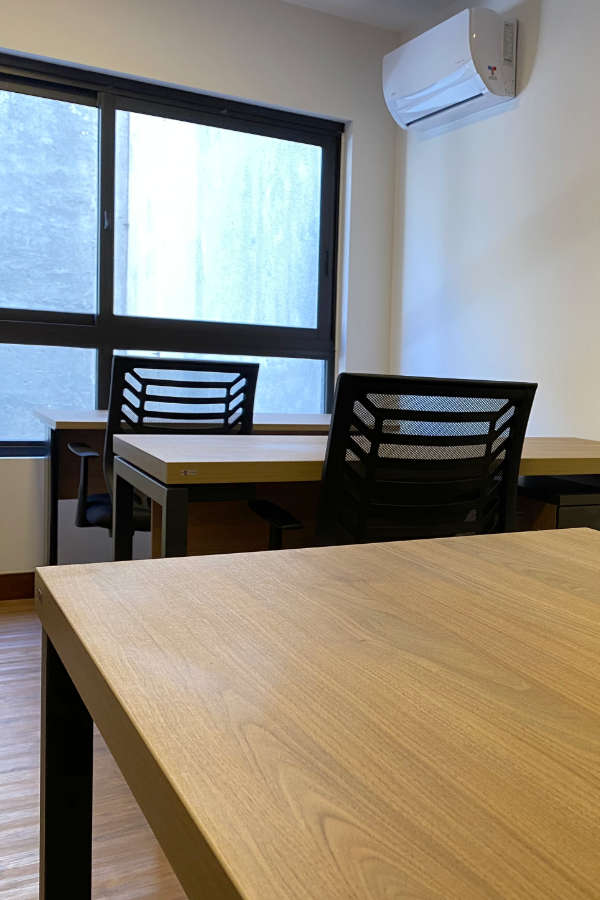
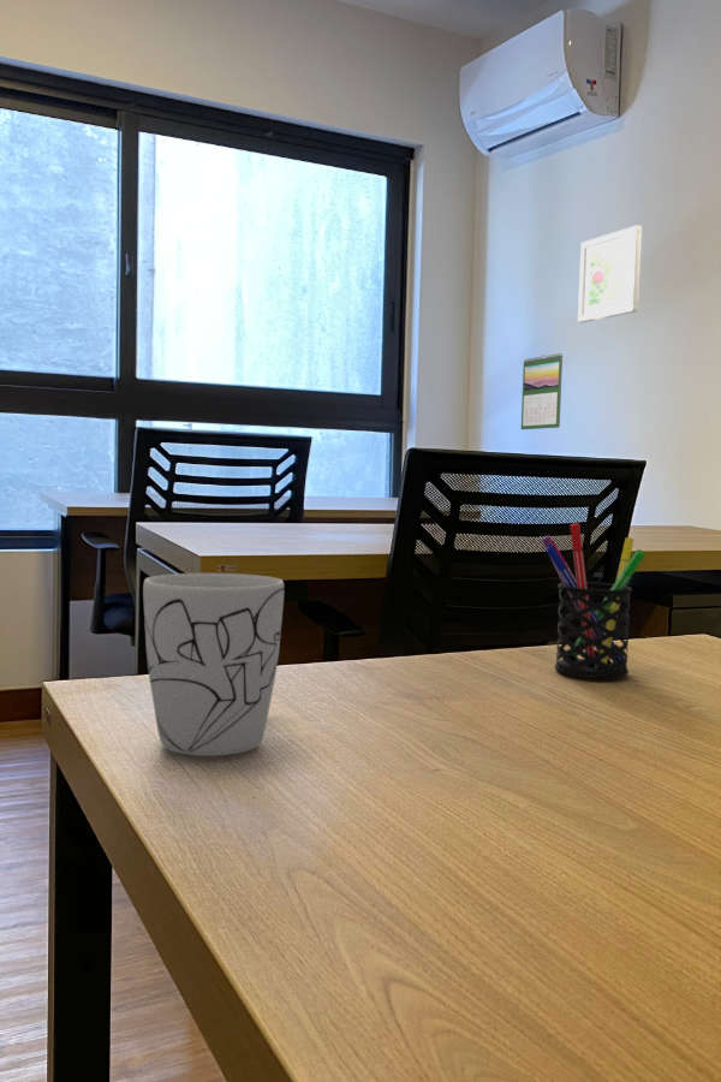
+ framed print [577,224,643,323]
+ calendar [520,352,564,430]
+ pen holder [540,522,646,679]
+ mug [142,572,285,757]
